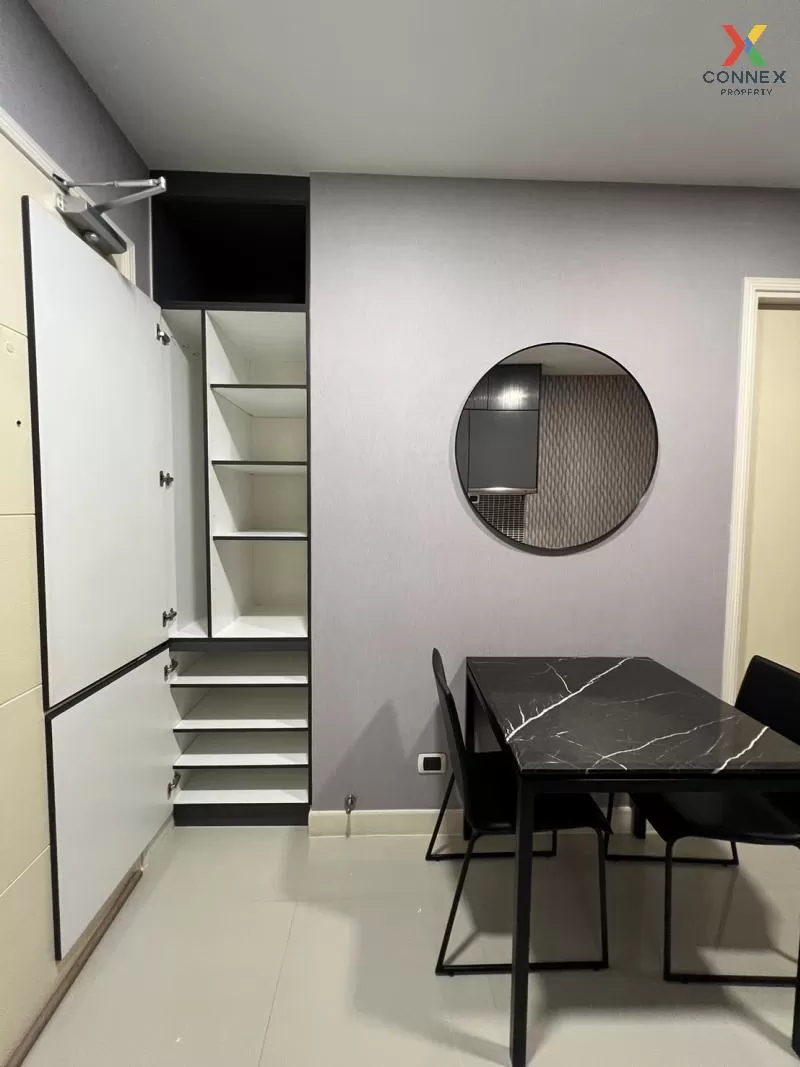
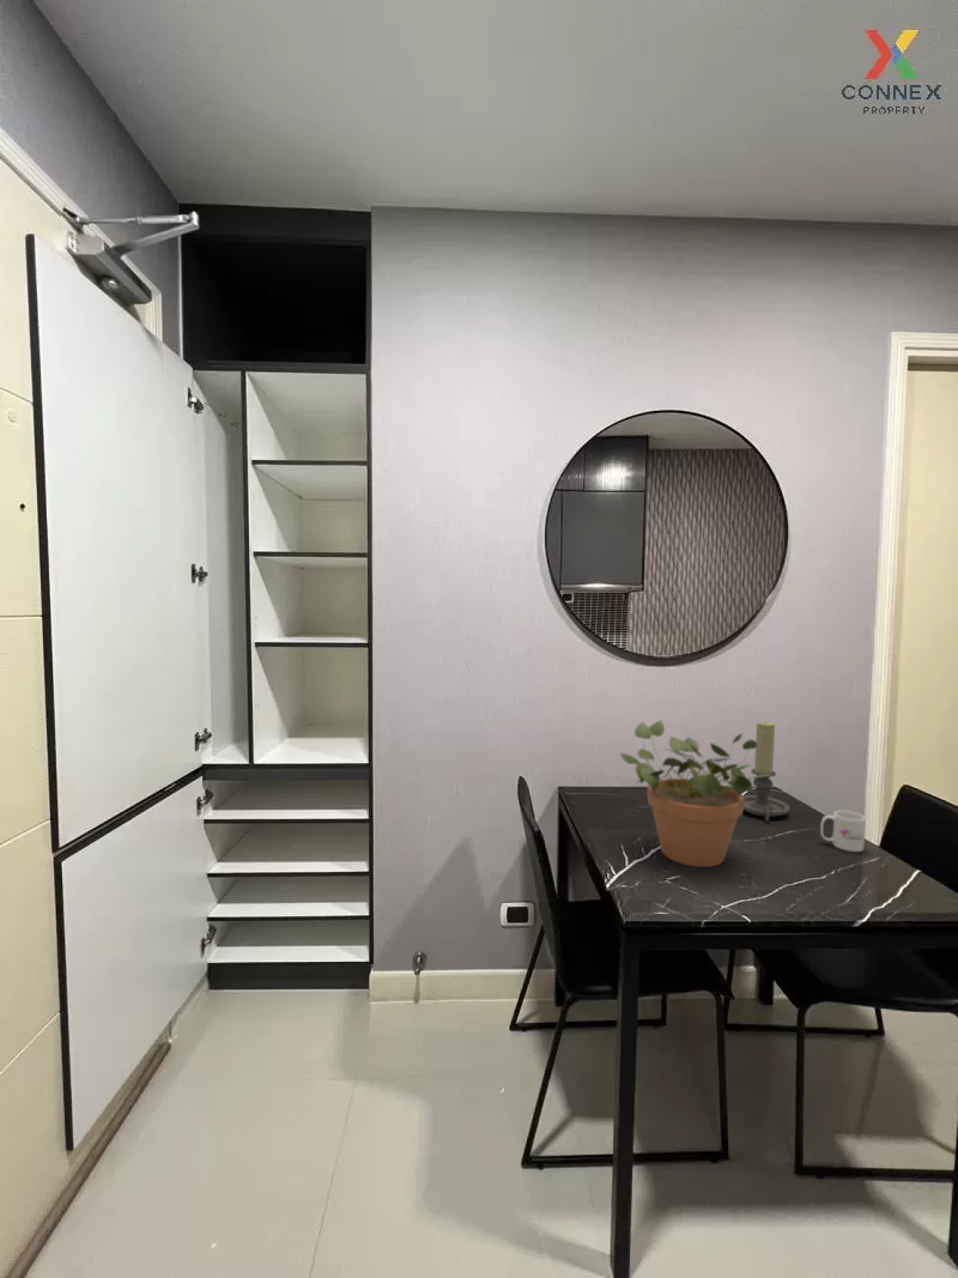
+ potted plant [619,719,770,868]
+ mug [819,810,867,853]
+ candle holder [742,720,790,823]
